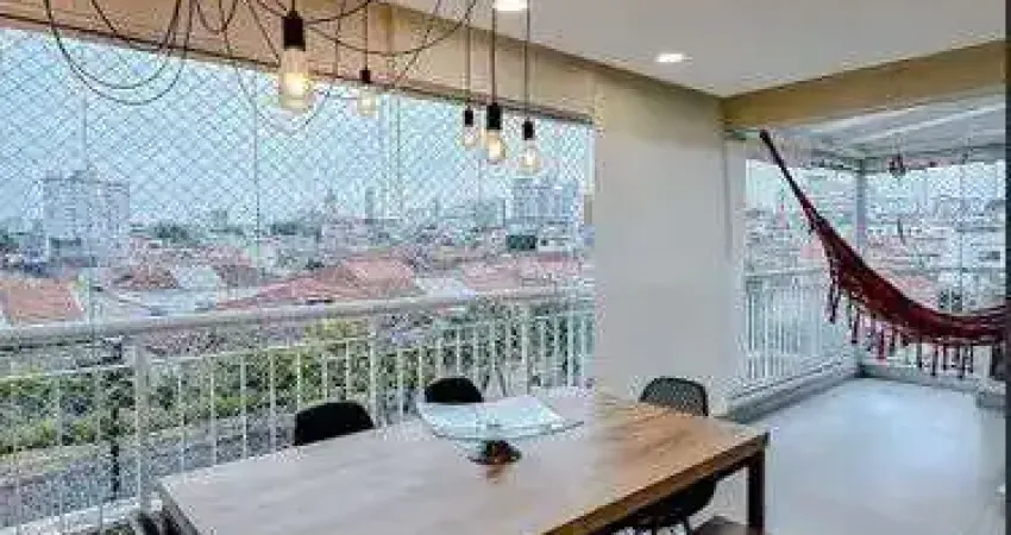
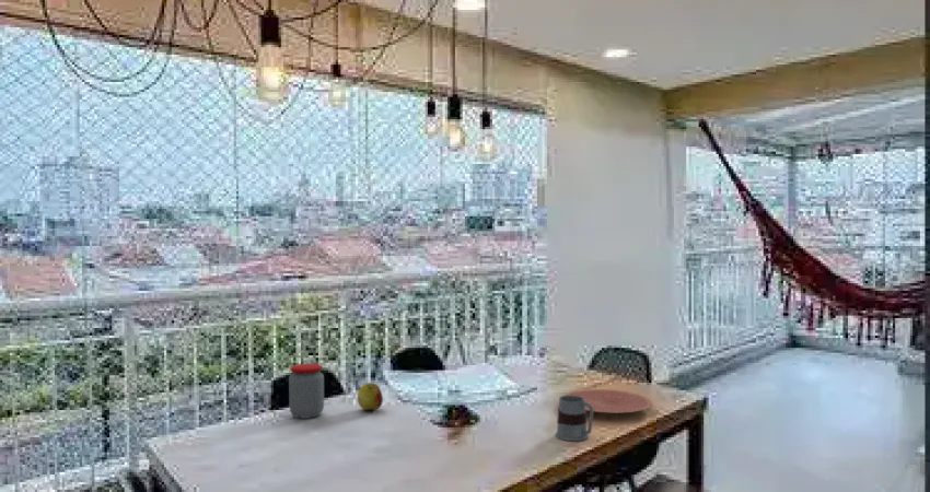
+ jar [288,362,325,420]
+ mug [555,395,595,442]
+ apple [357,382,384,411]
+ plate [563,388,653,414]
